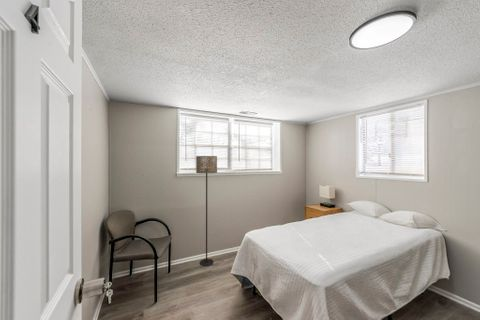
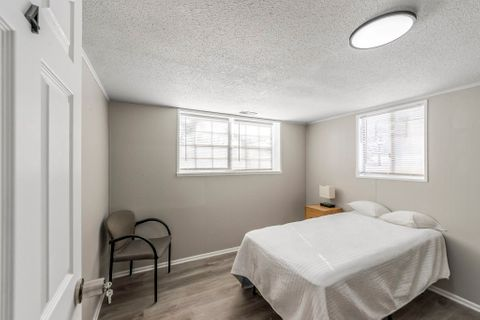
- floor lamp [195,155,218,267]
